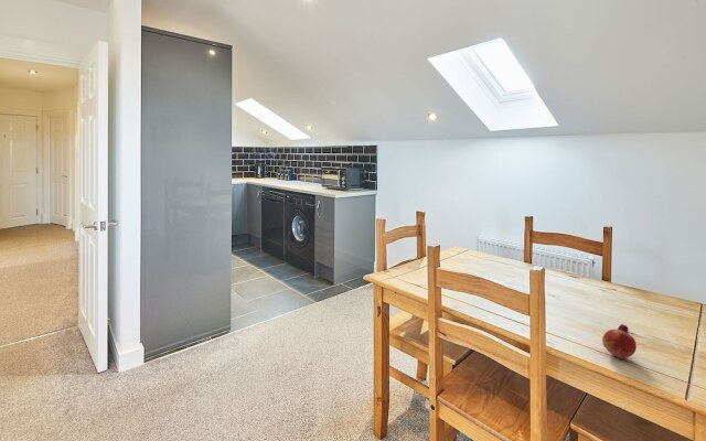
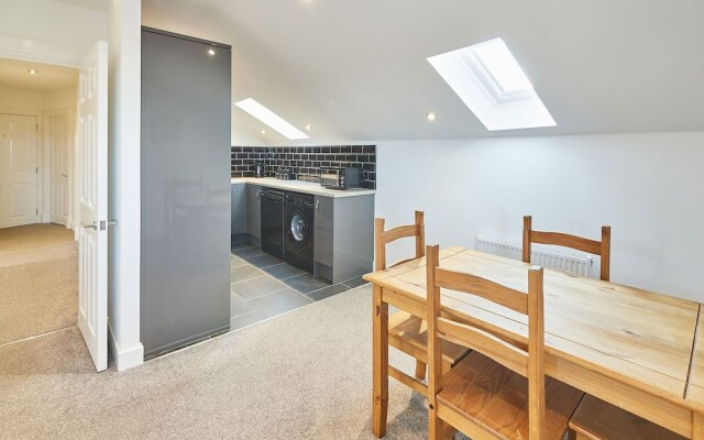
- fruit [601,323,638,359]
